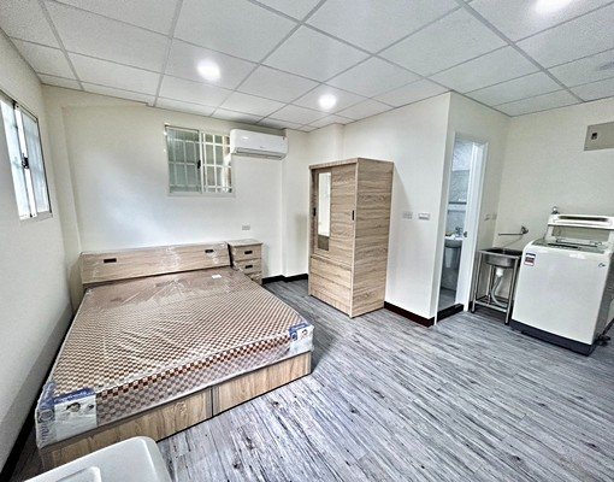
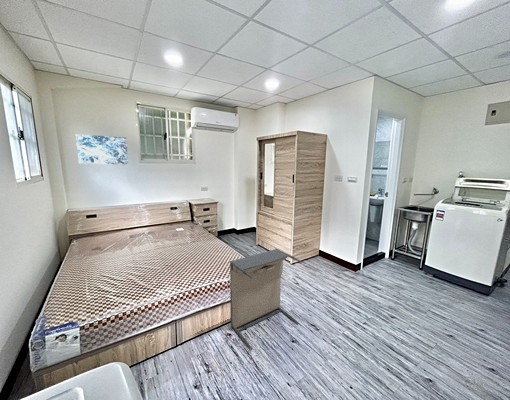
+ wall art [75,133,129,165]
+ laundry hamper [229,248,302,351]
